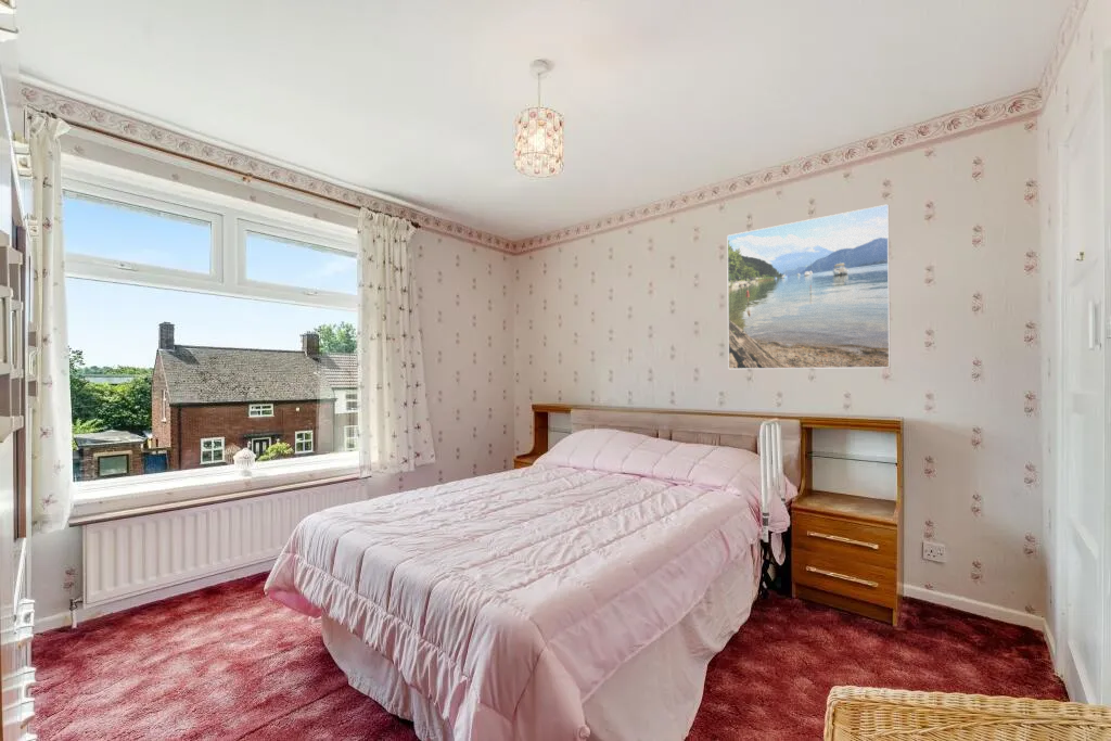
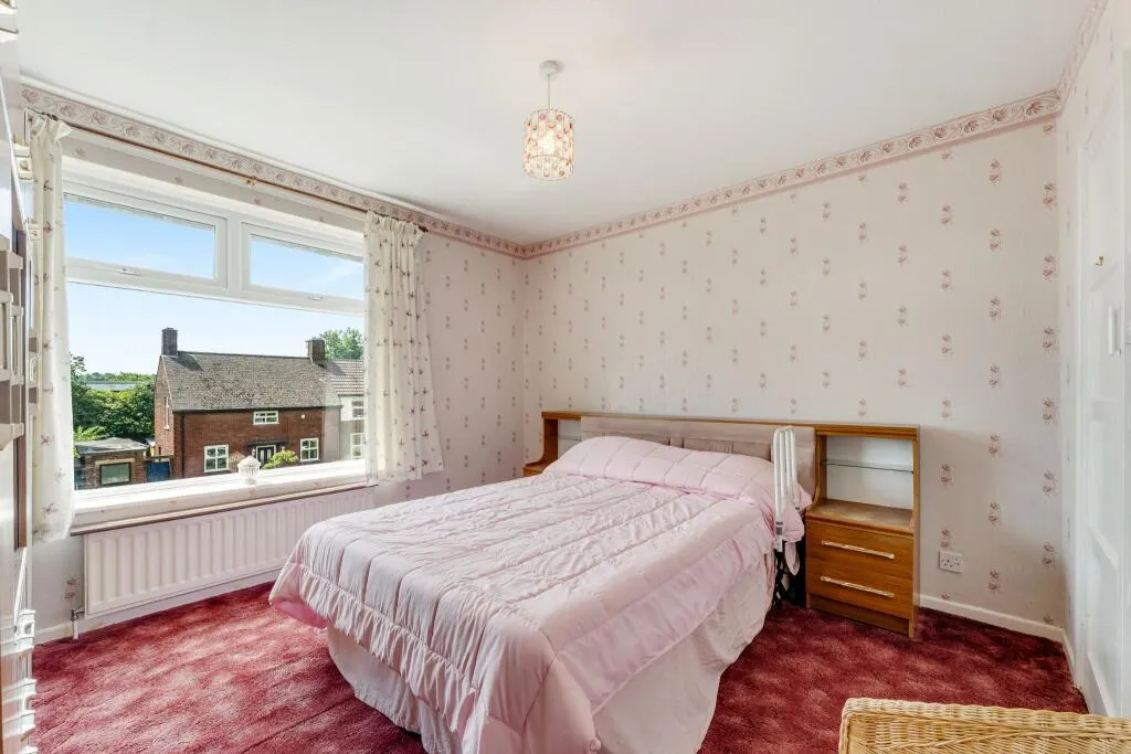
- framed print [726,203,892,370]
